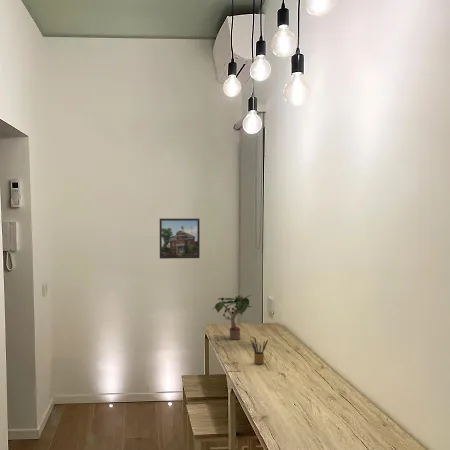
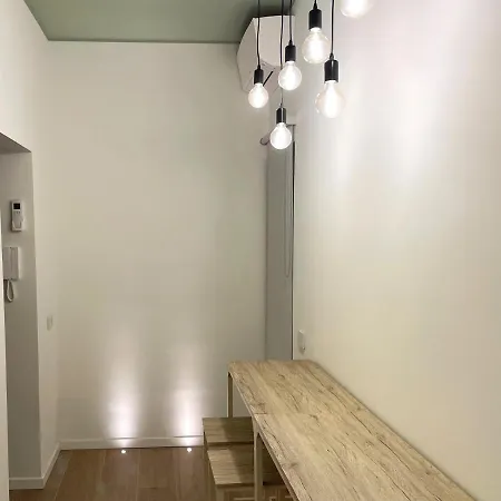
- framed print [159,217,201,260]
- potted plant [211,293,255,340]
- pencil box [250,338,269,365]
